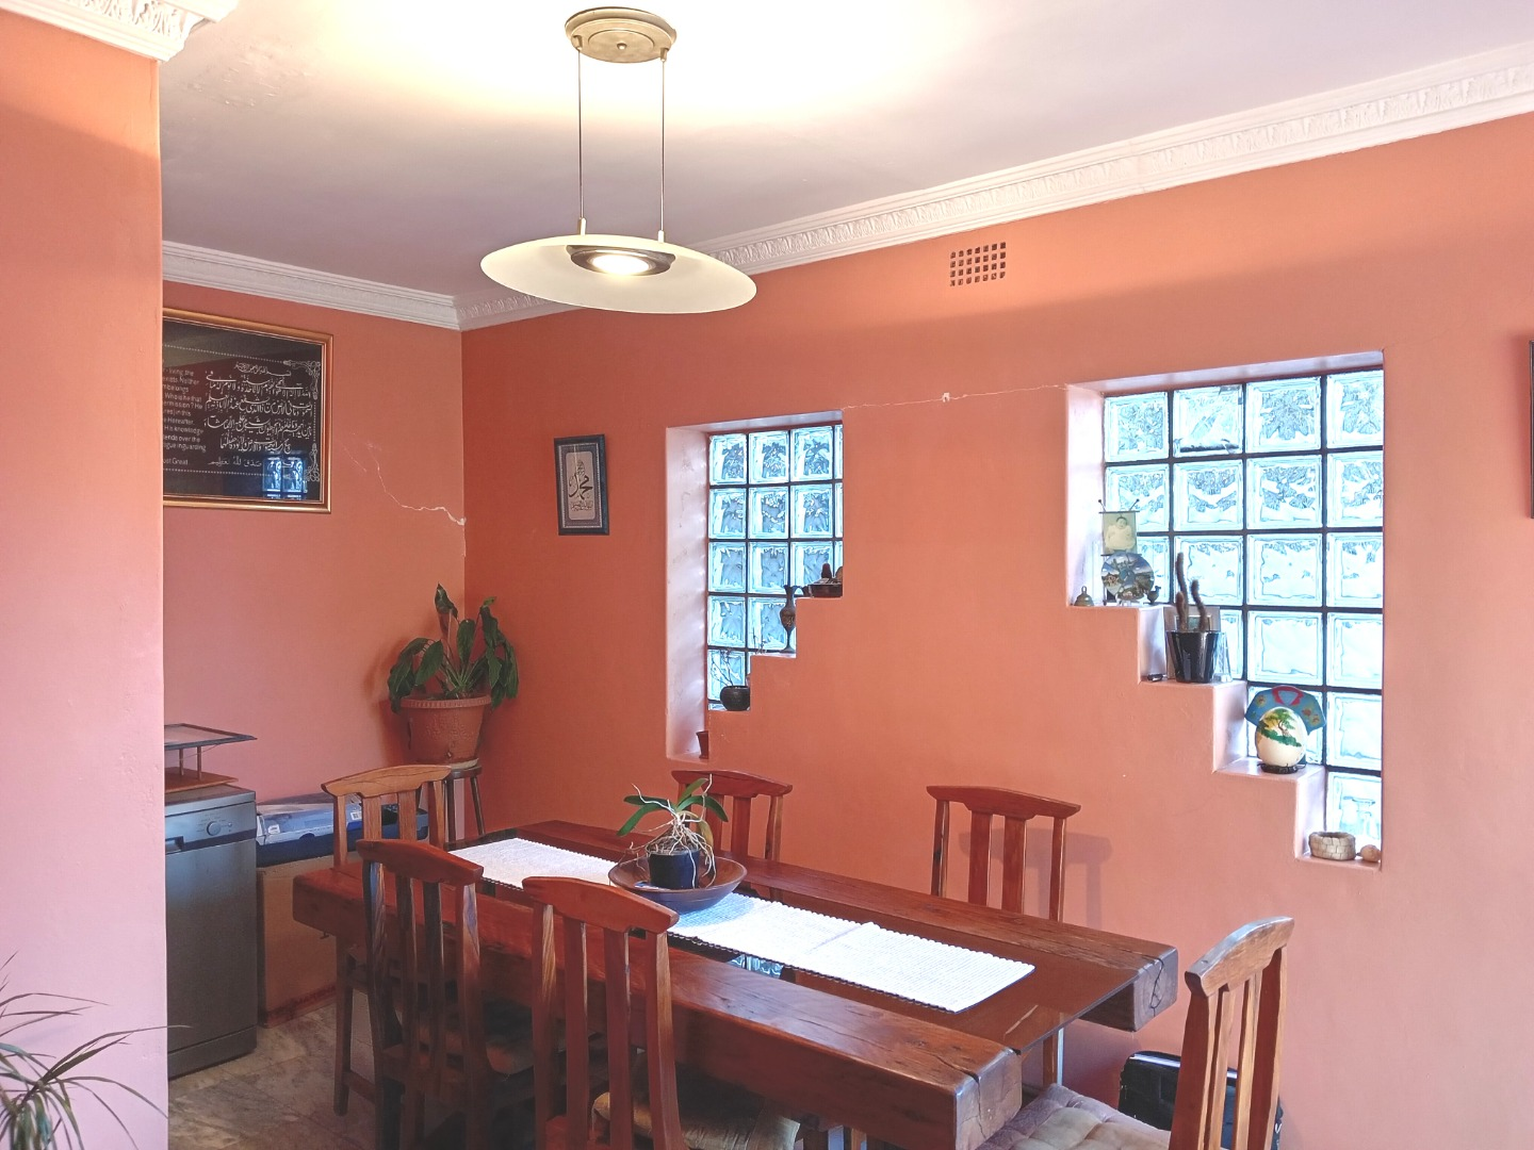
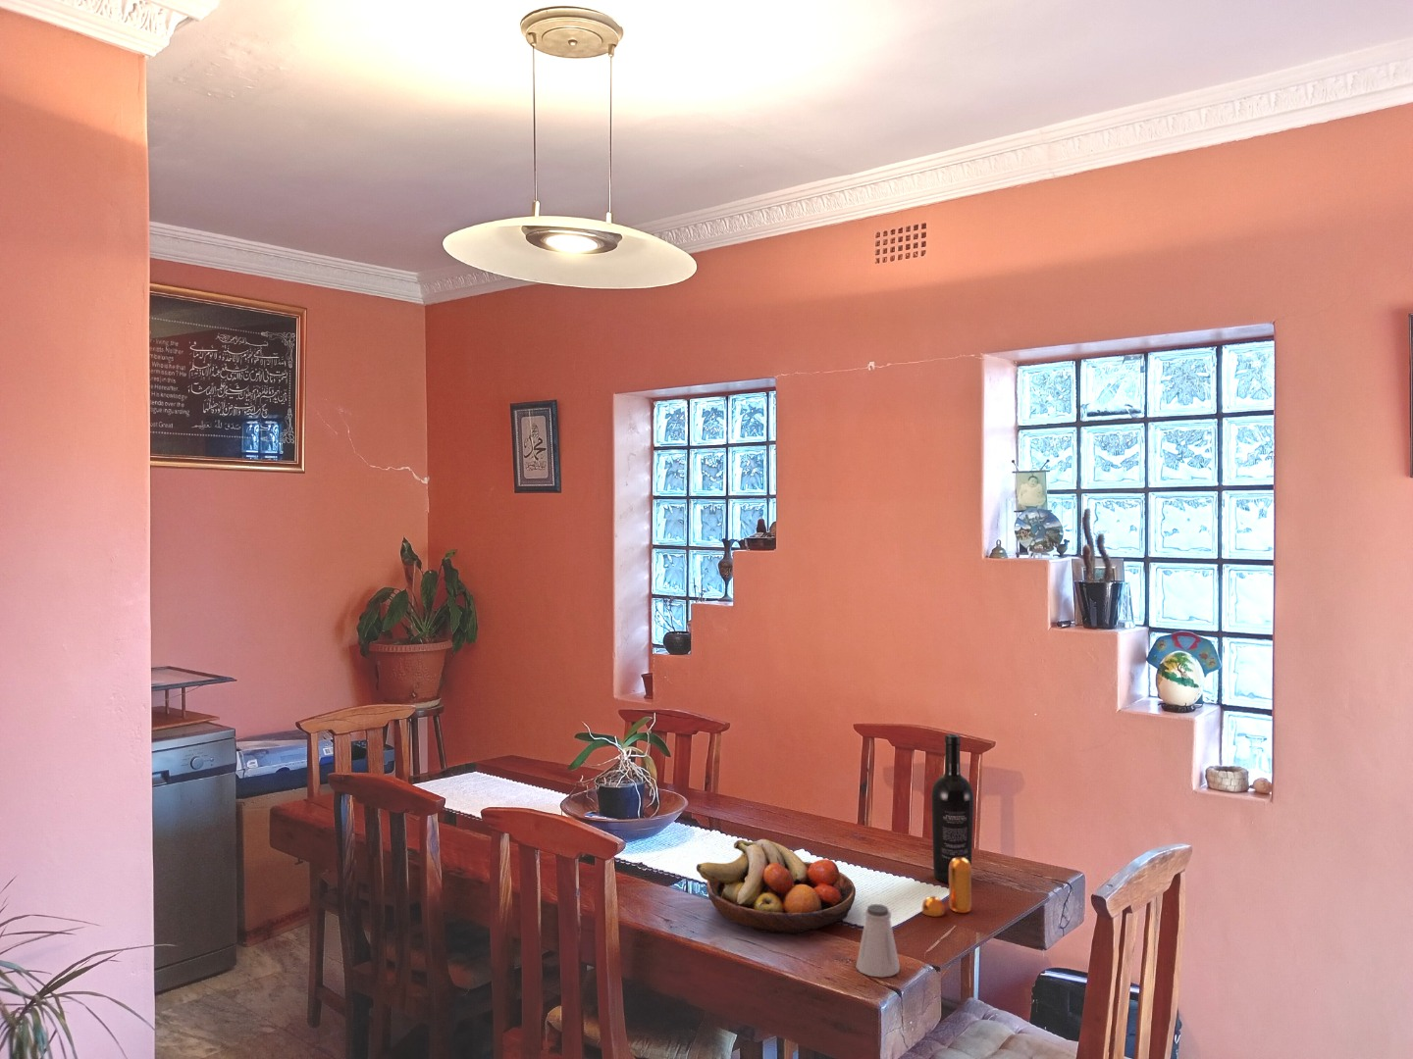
+ wine bottle [930,733,975,884]
+ fruit bowl [695,839,857,934]
+ saltshaker [854,903,901,979]
+ pepper shaker [921,857,972,918]
